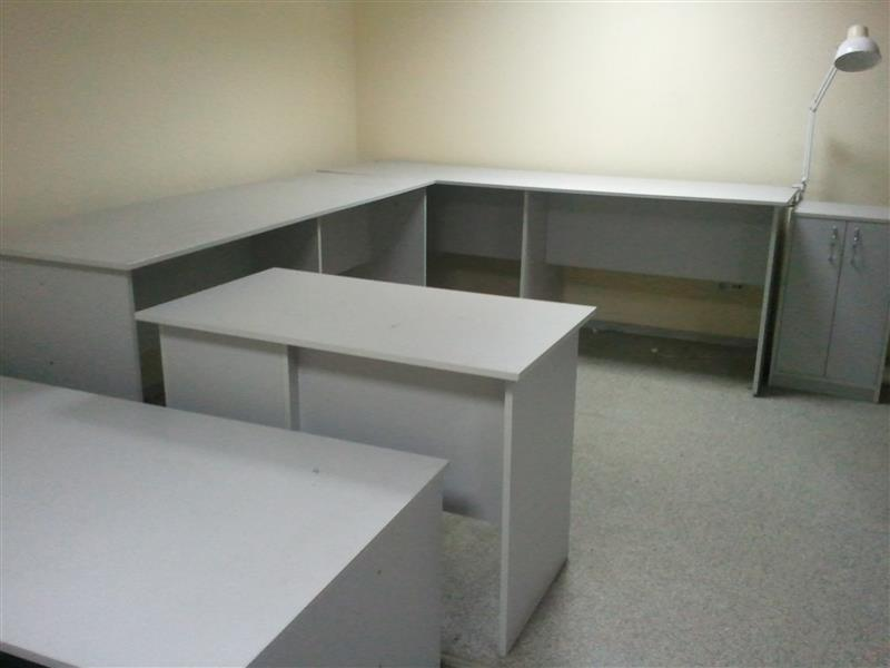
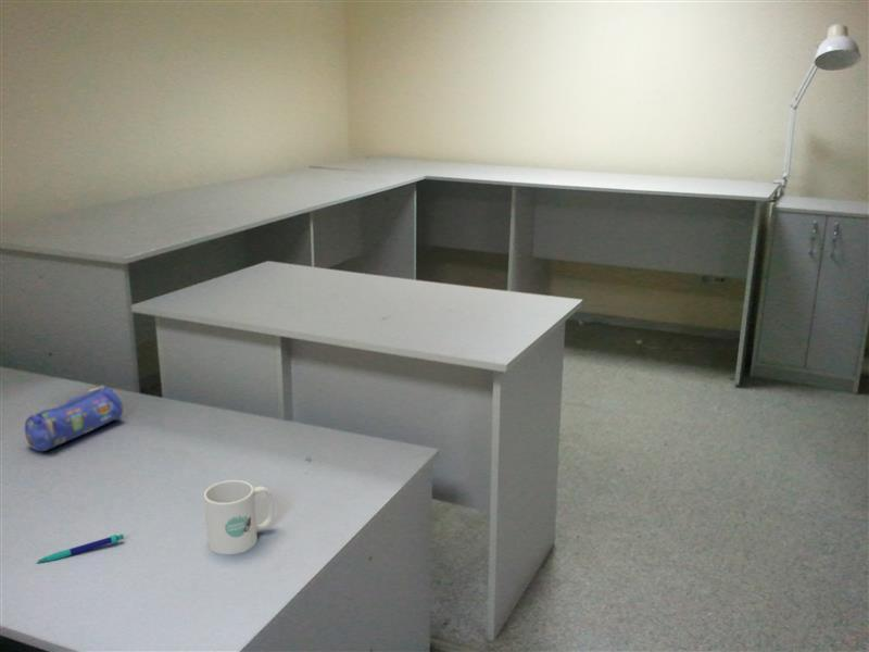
+ pen [35,532,125,564]
+ mug [203,479,275,555]
+ pencil case [24,384,124,452]
